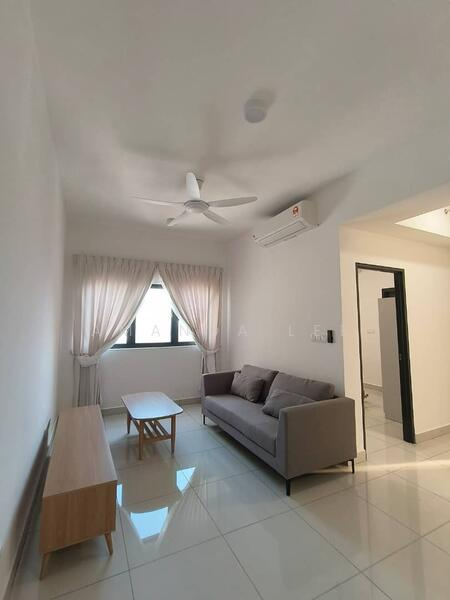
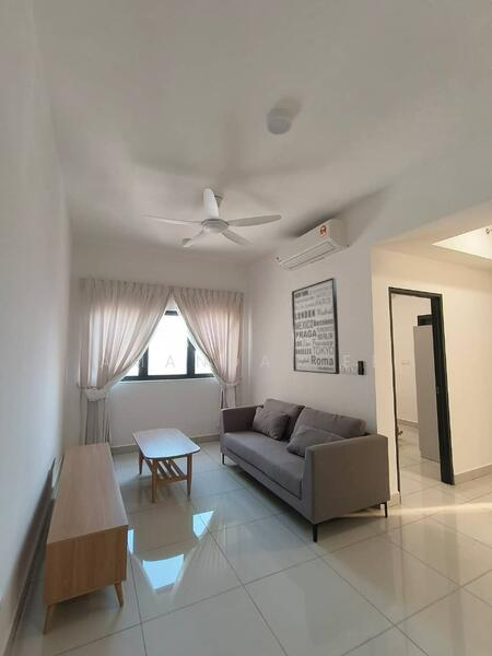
+ wall art [291,277,341,375]
